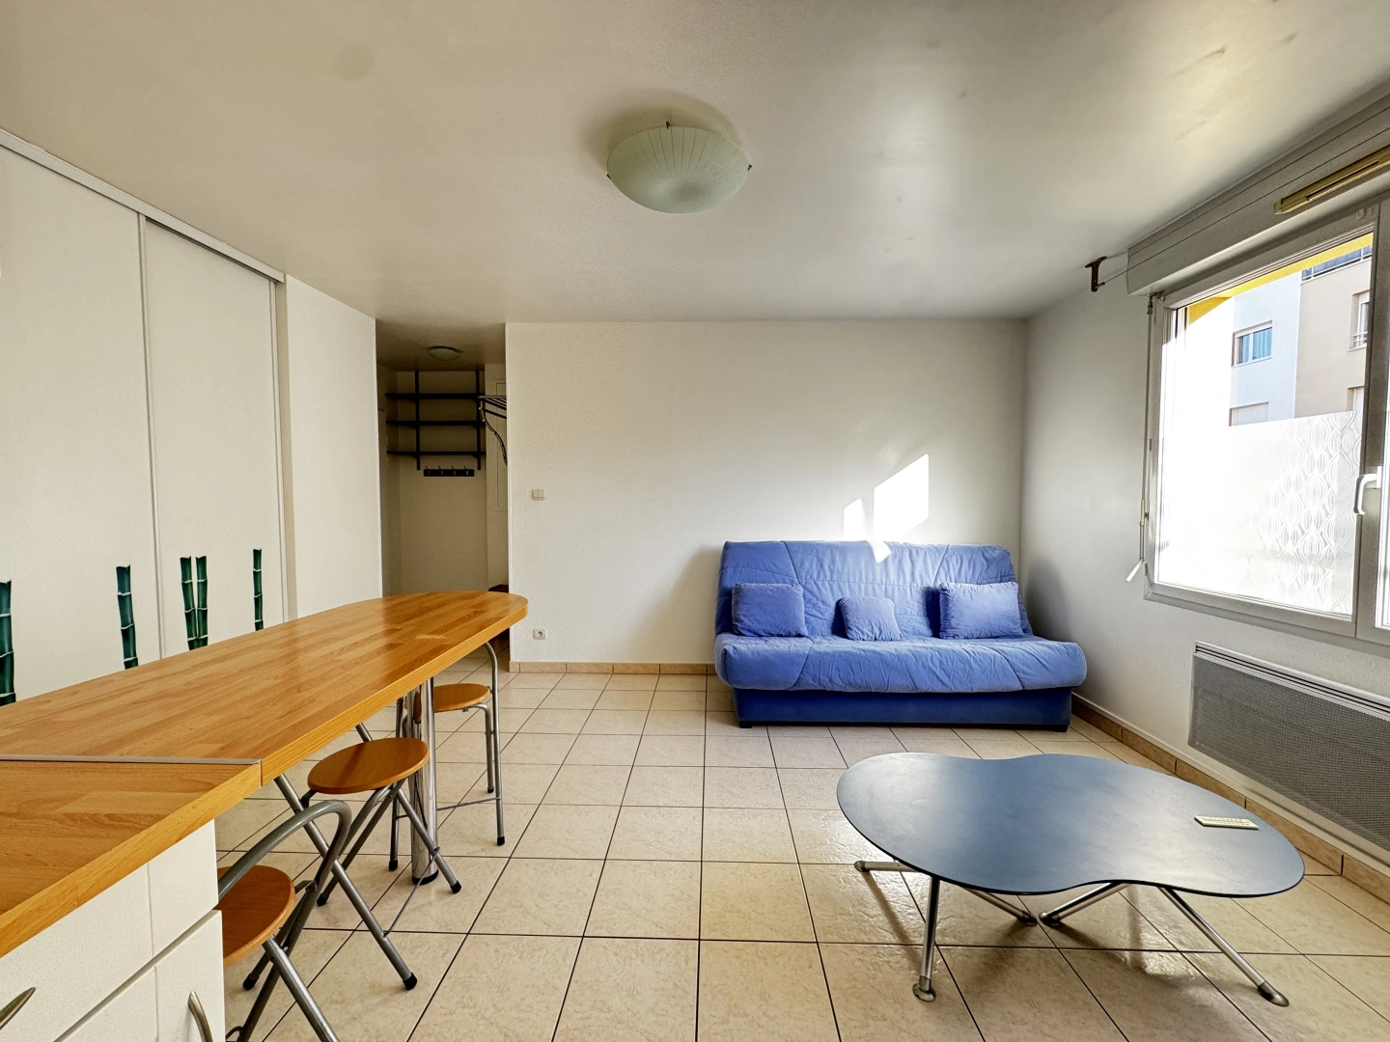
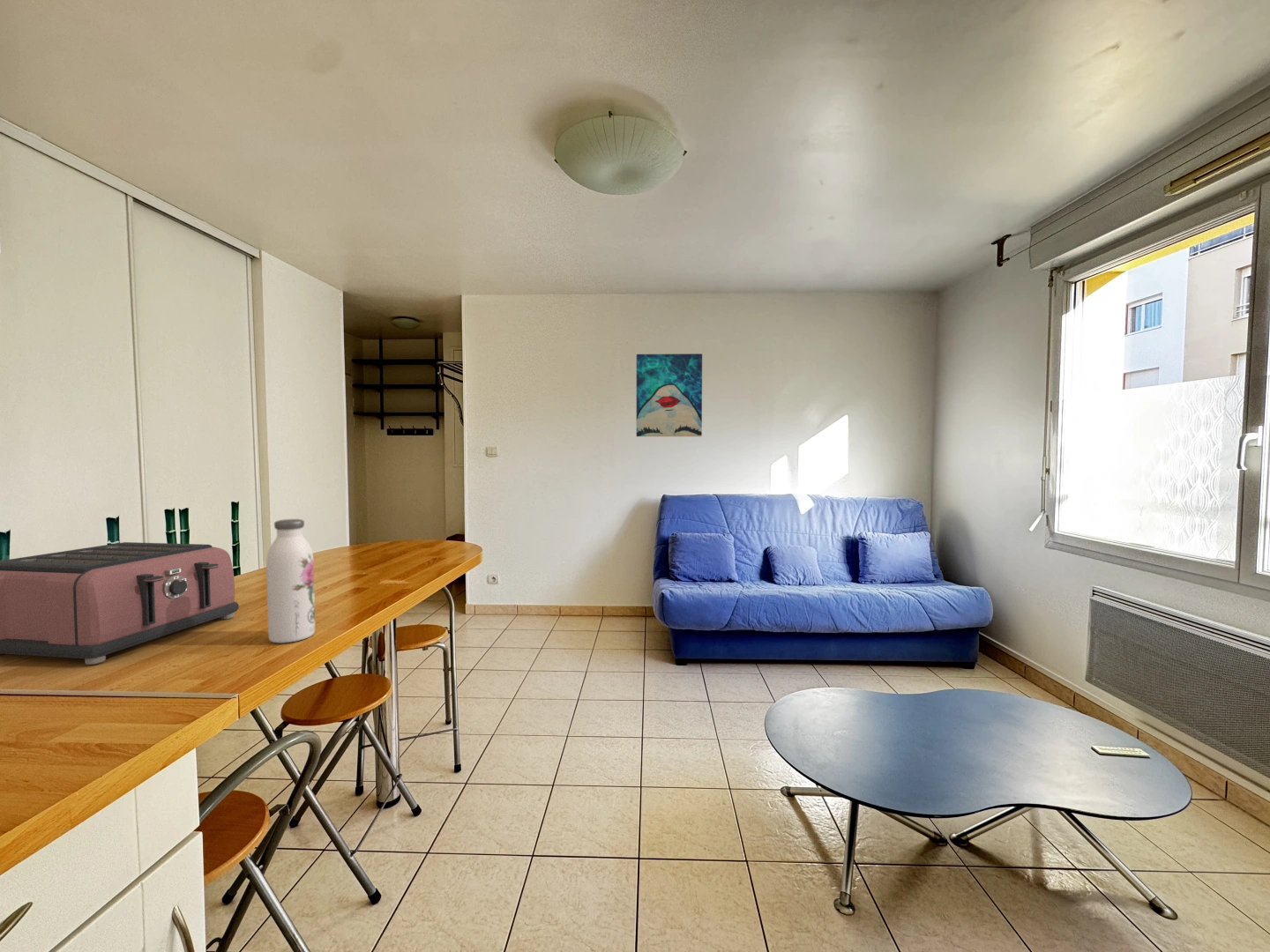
+ toaster [0,541,240,666]
+ water bottle [265,518,316,643]
+ wall art [636,353,703,437]
